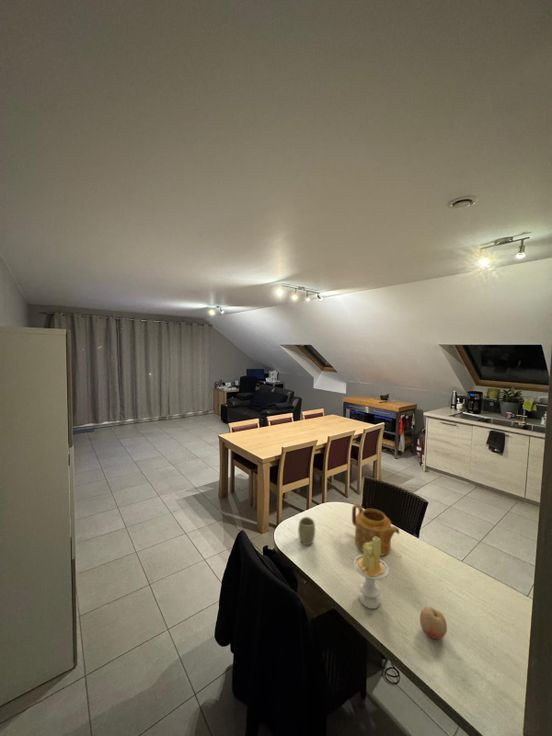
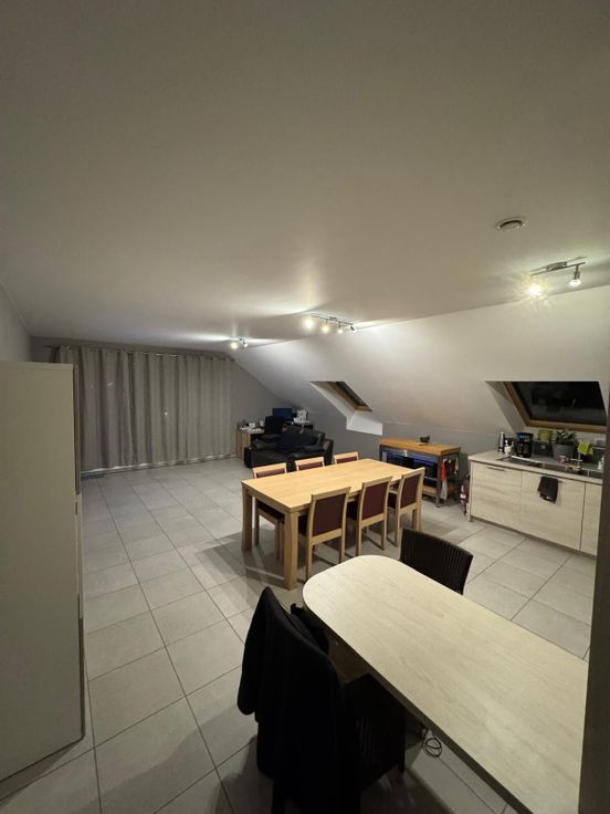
- fruit [419,606,448,640]
- cup [297,516,316,546]
- candle [352,537,390,610]
- teapot [351,503,401,557]
